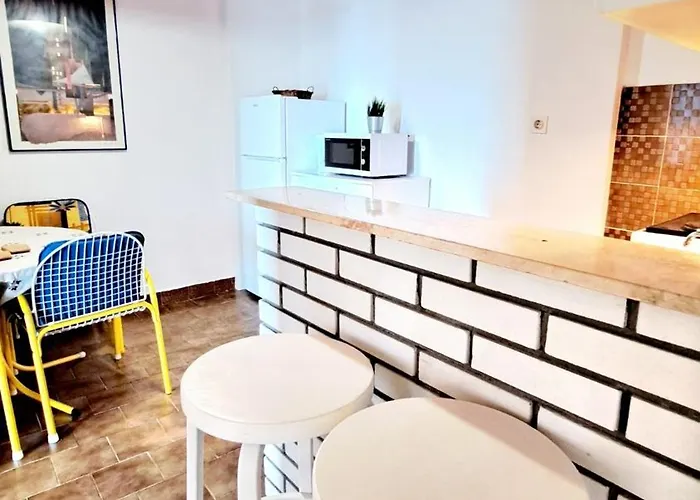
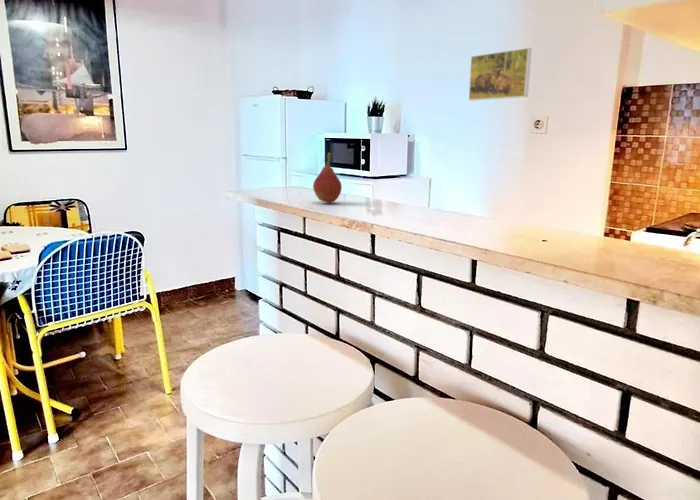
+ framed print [468,47,533,102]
+ fruit [312,151,343,203]
